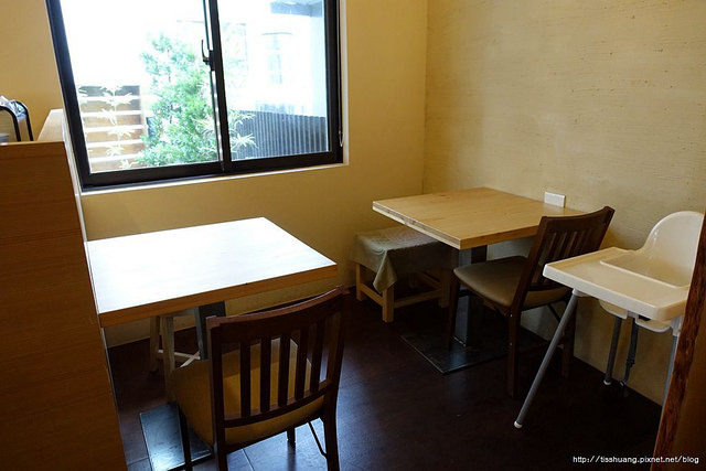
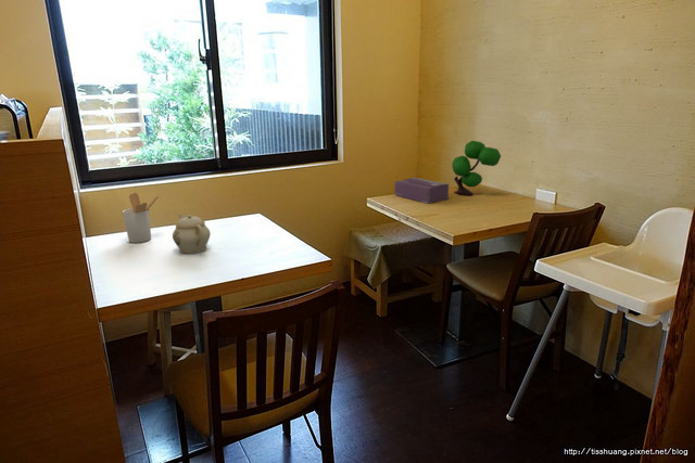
+ utensil holder [122,192,161,244]
+ teapot [172,214,212,255]
+ plant [451,140,502,196]
+ tissue box [394,177,450,204]
